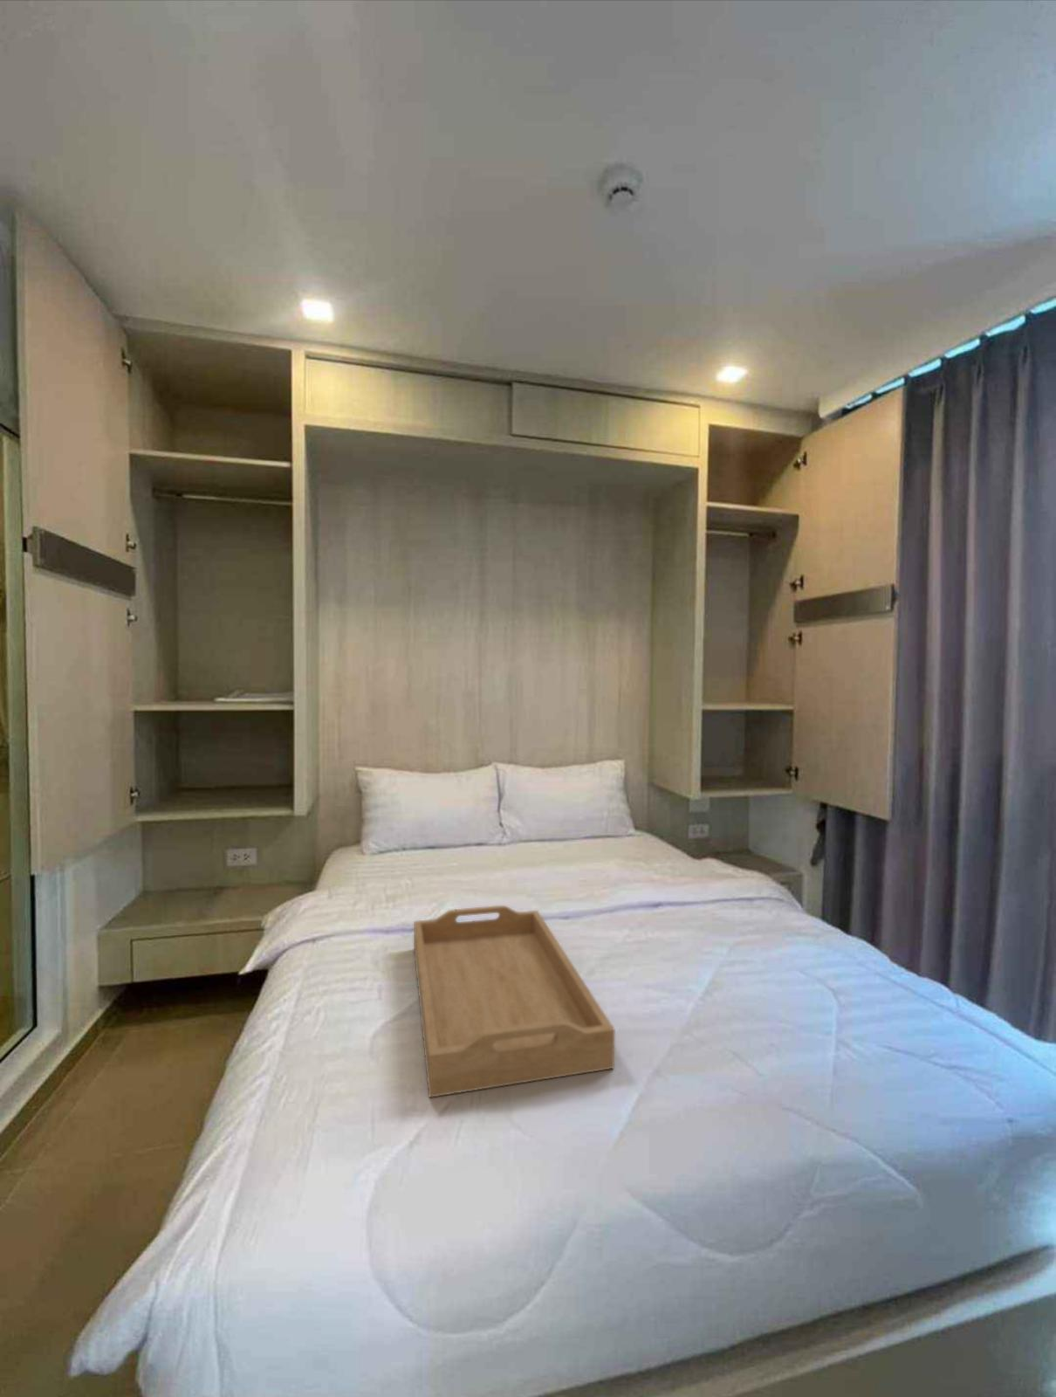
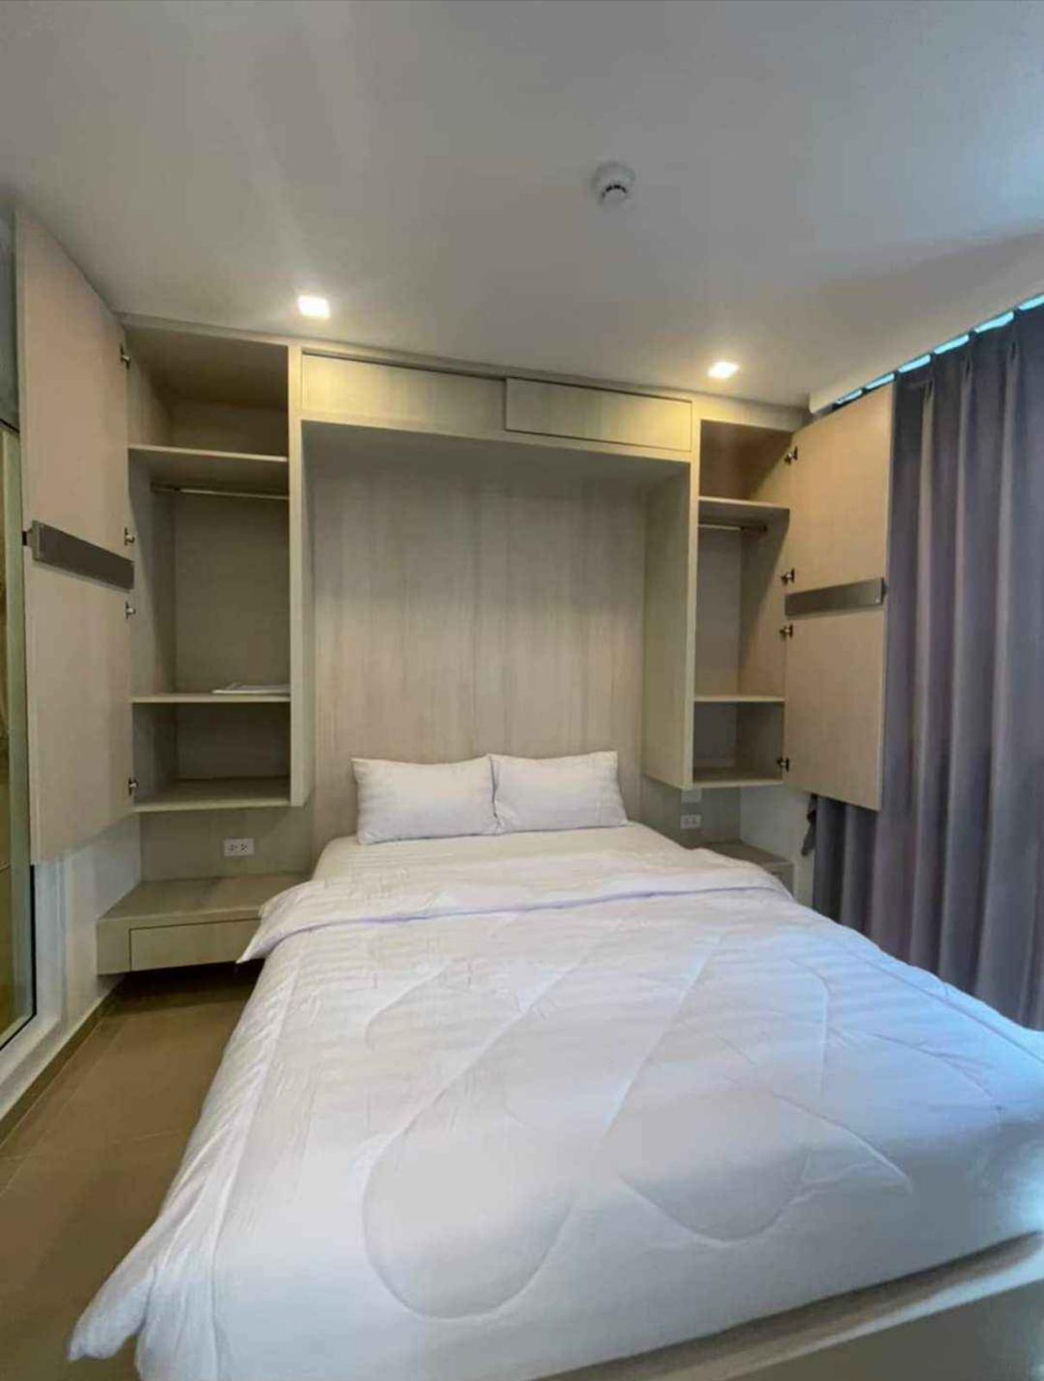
- serving tray [413,904,616,1099]
